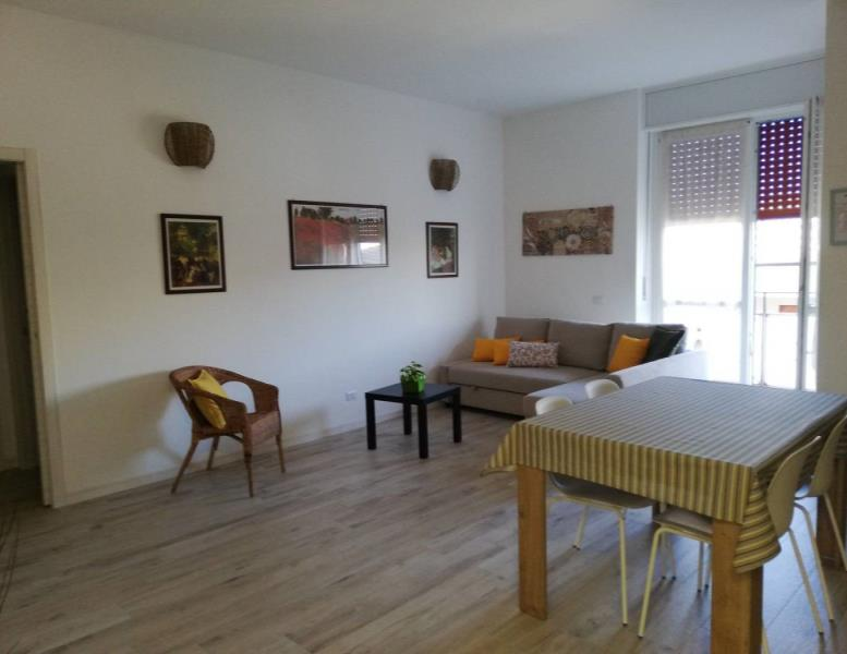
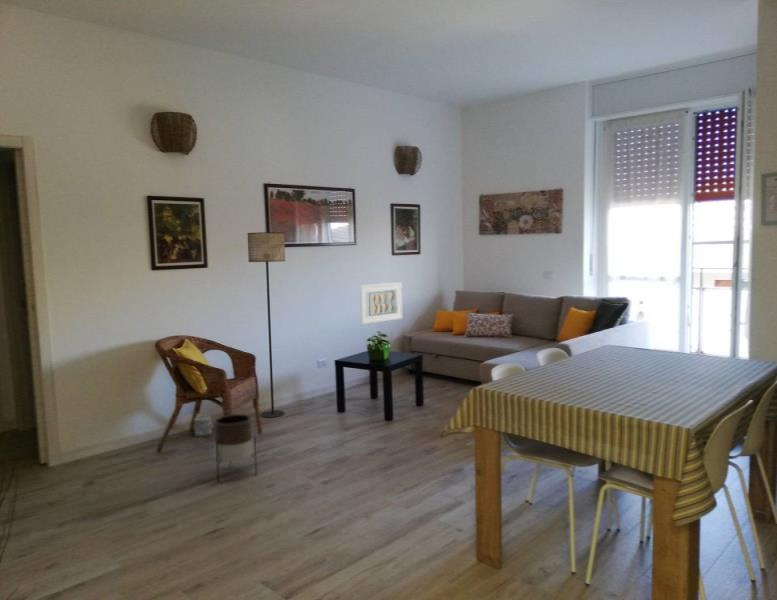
+ floor lamp [246,231,286,419]
+ watering can [193,414,213,437]
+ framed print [359,281,403,325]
+ planter [212,413,258,484]
